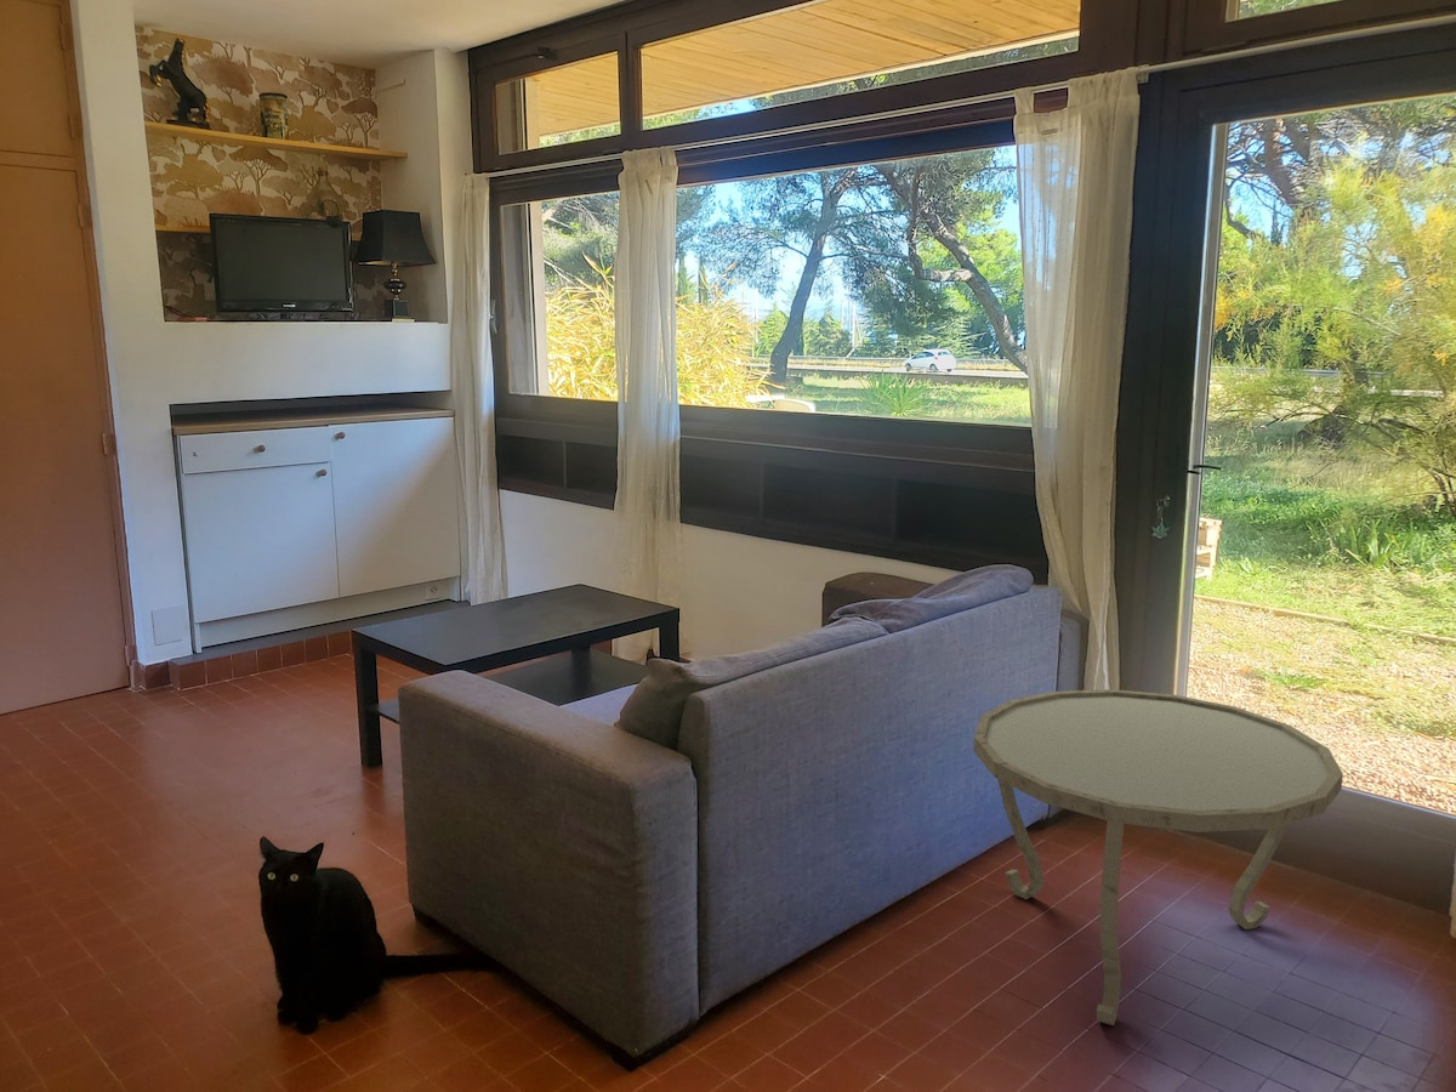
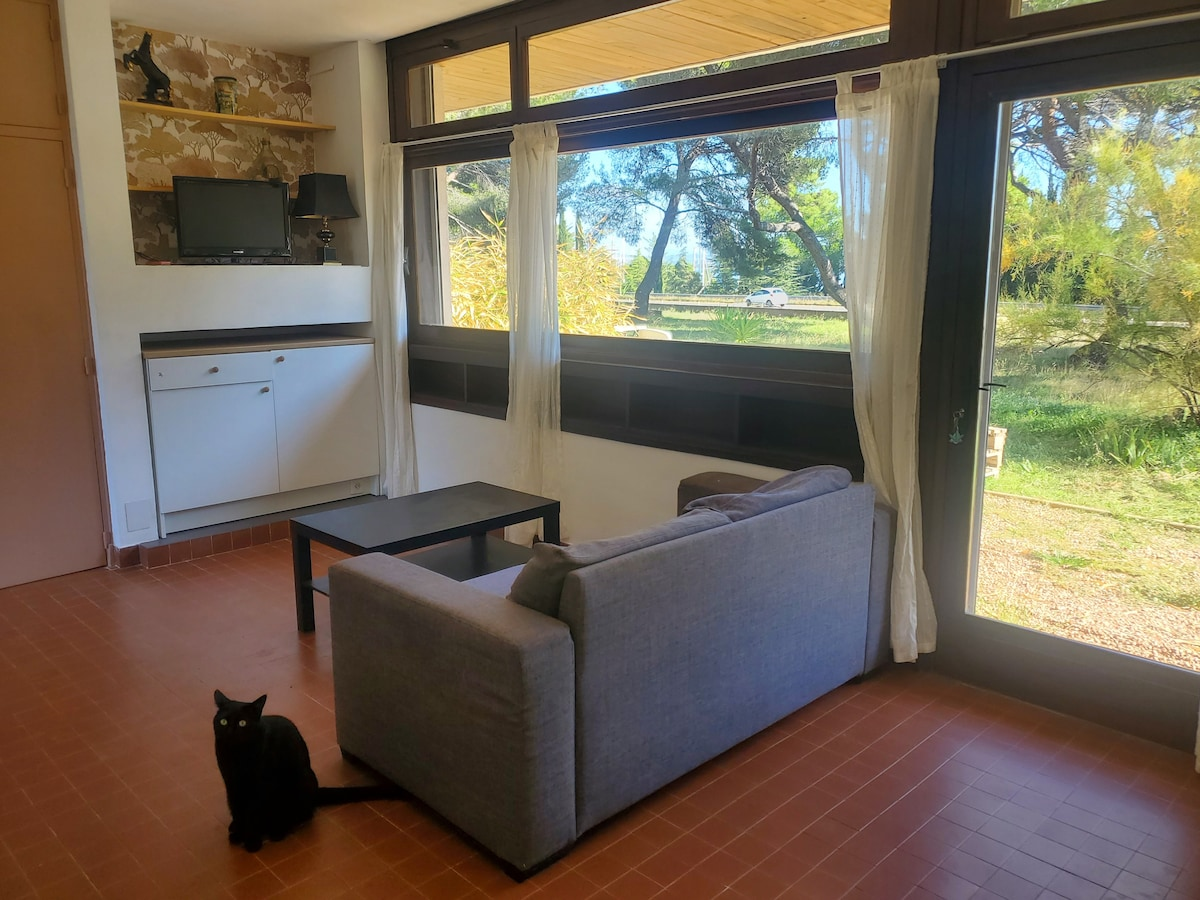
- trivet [973,688,1344,1026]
